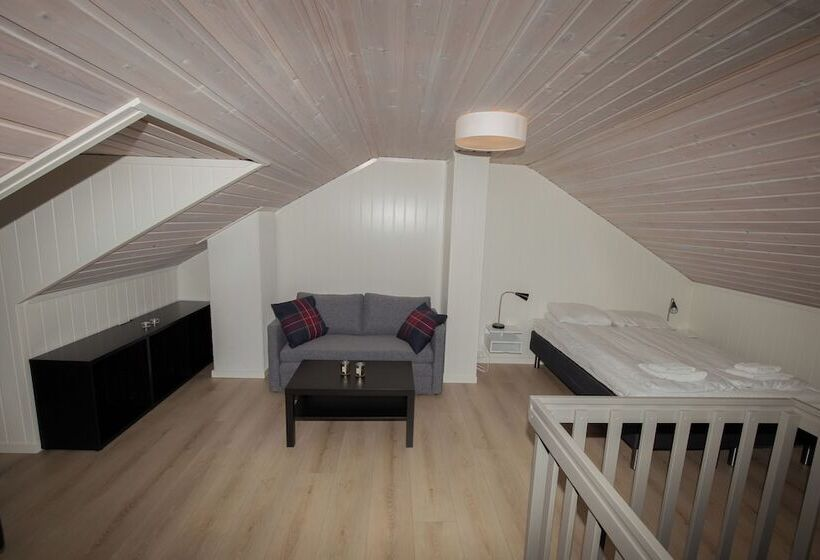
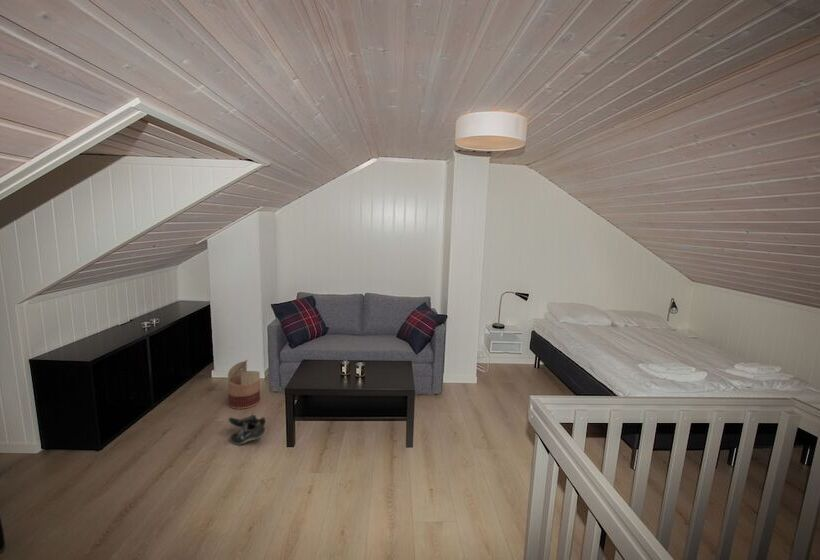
+ basket [227,359,261,410]
+ shoe [227,412,268,446]
